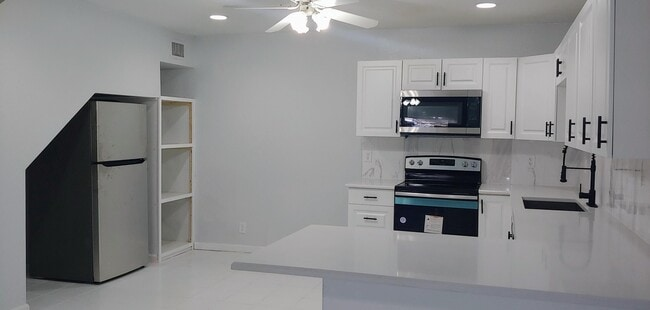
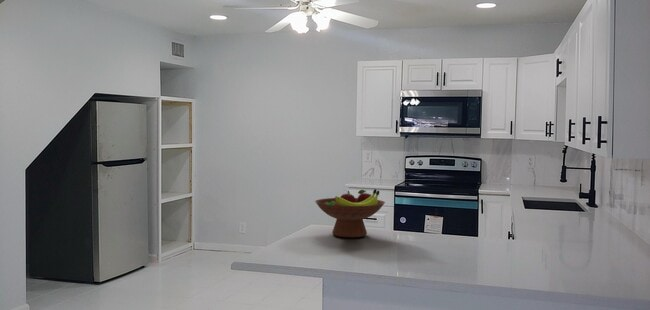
+ fruit bowl [314,188,386,238]
